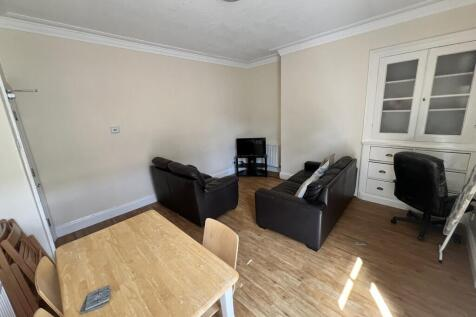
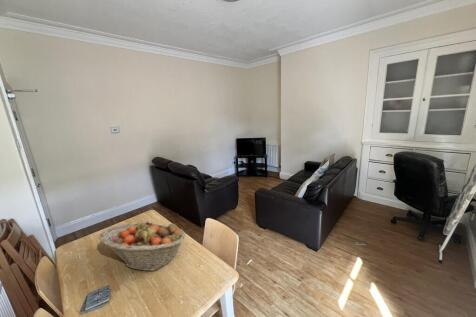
+ fruit basket [98,221,187,272]
